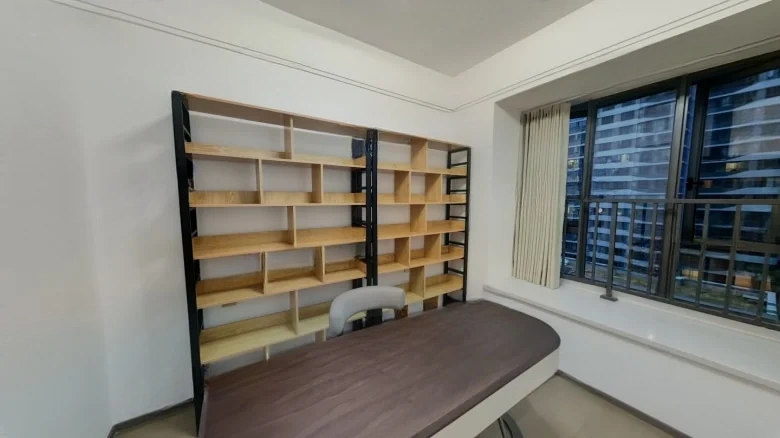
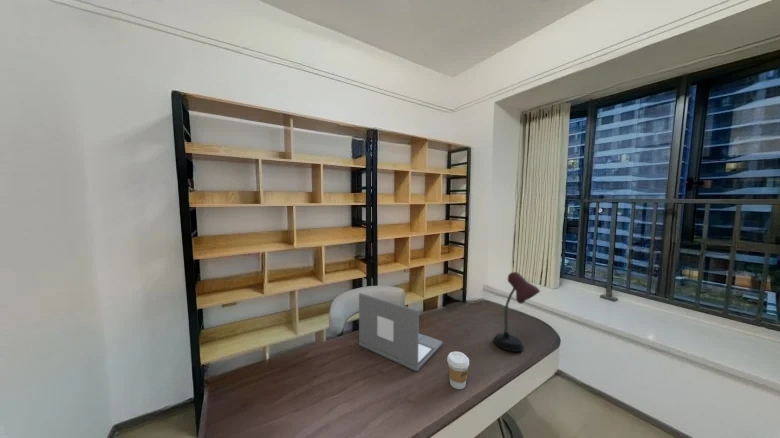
+ coffee cup [446,350,470,390]
+ laptop [358,292,443,372]
+ desk lamp [492,271,541,353]
